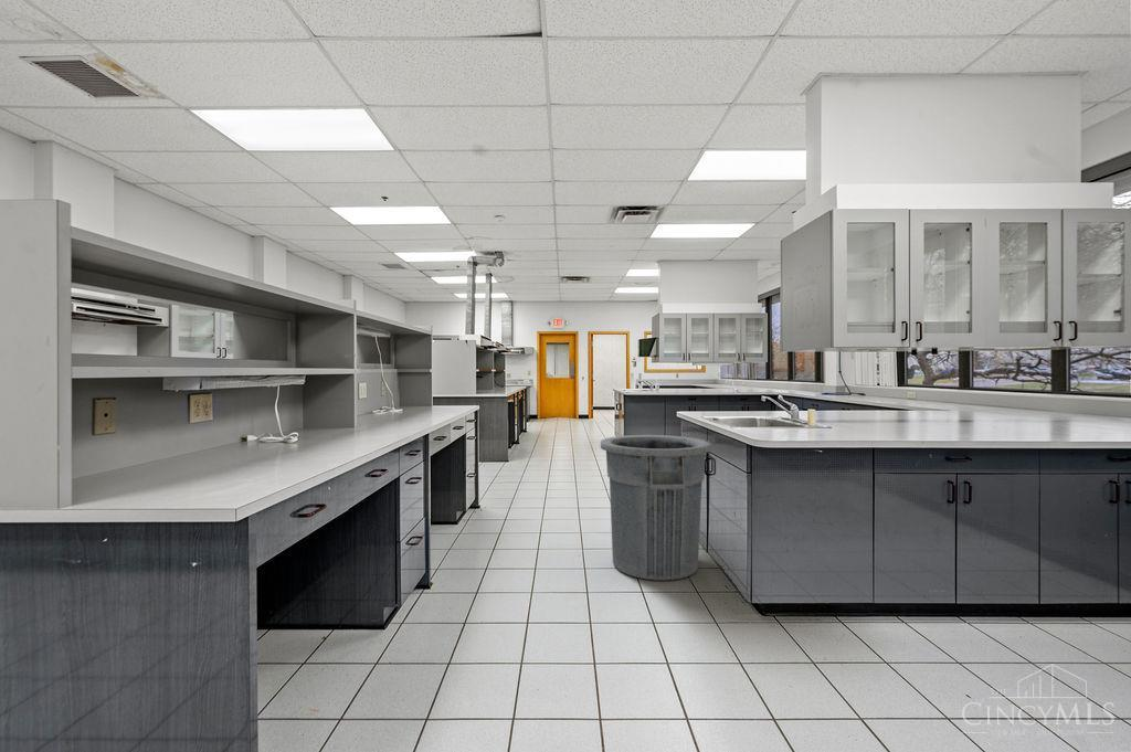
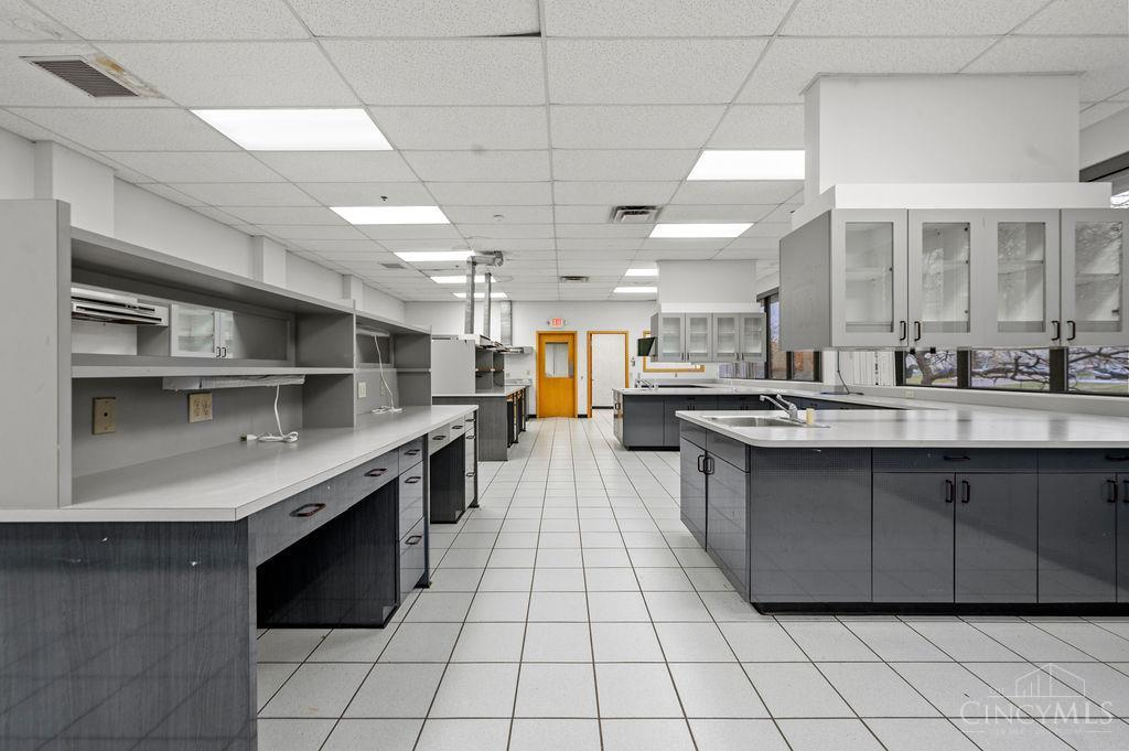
- trash can [600,434,712,582]
